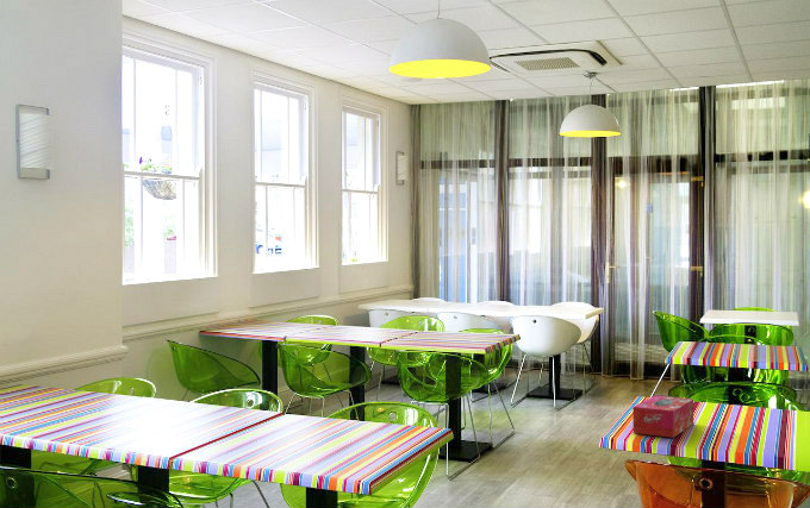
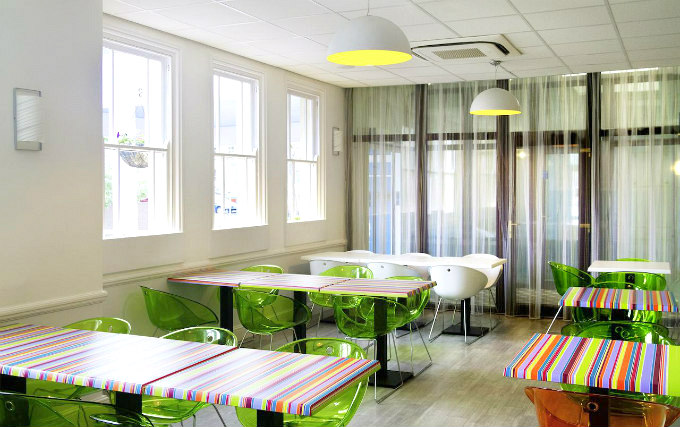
- tissue box [631,394,694,439]
